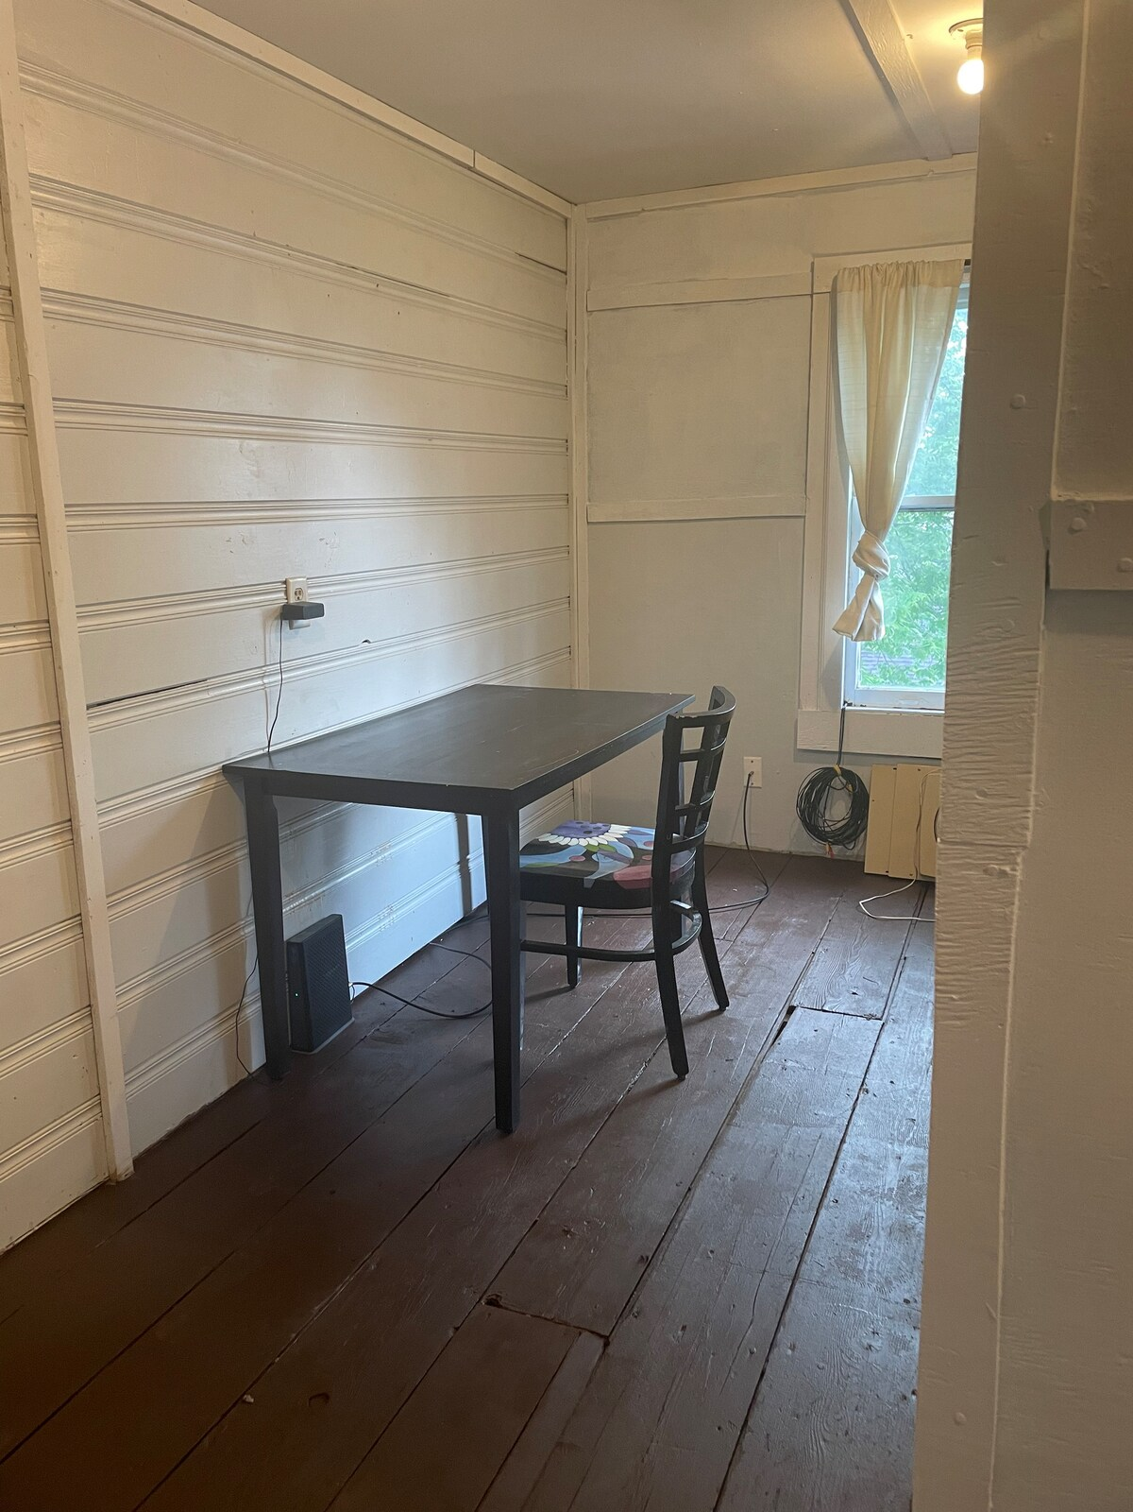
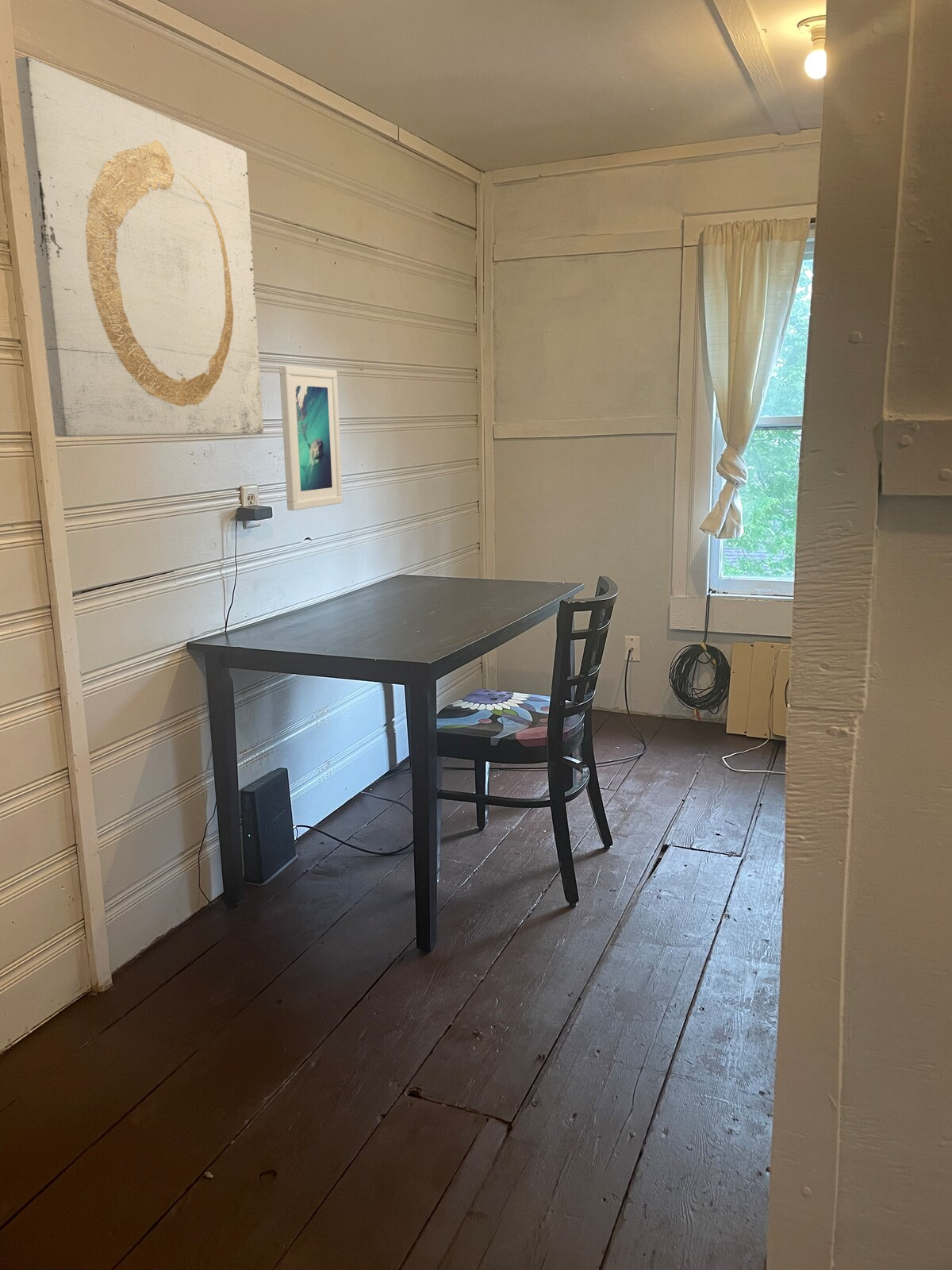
+ wall art [15,56,264,437]
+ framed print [278,365,344,511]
